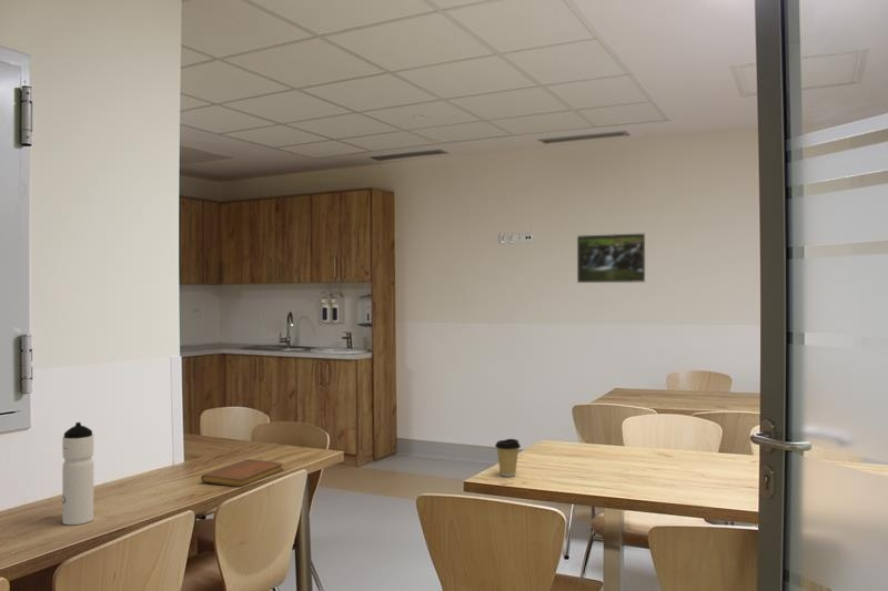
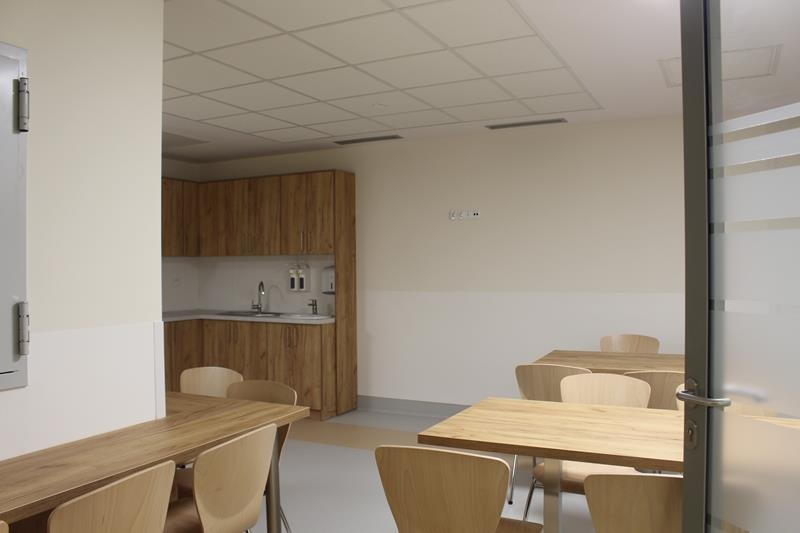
- notebook [200,458,284,488]
- coffee cup [494,438,522,478]
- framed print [576,232,646,284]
- water bottle [61,421,94,526]
